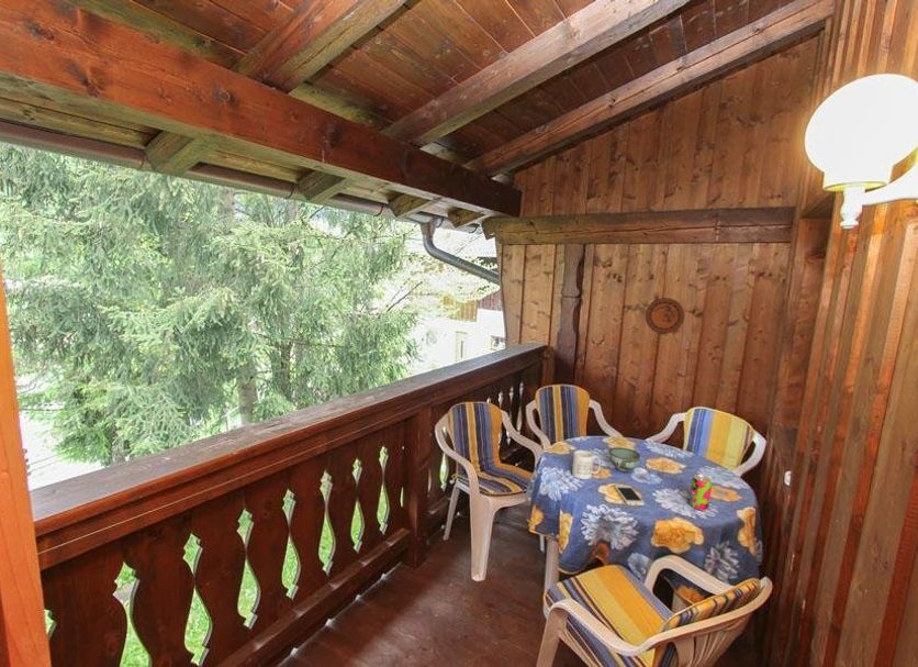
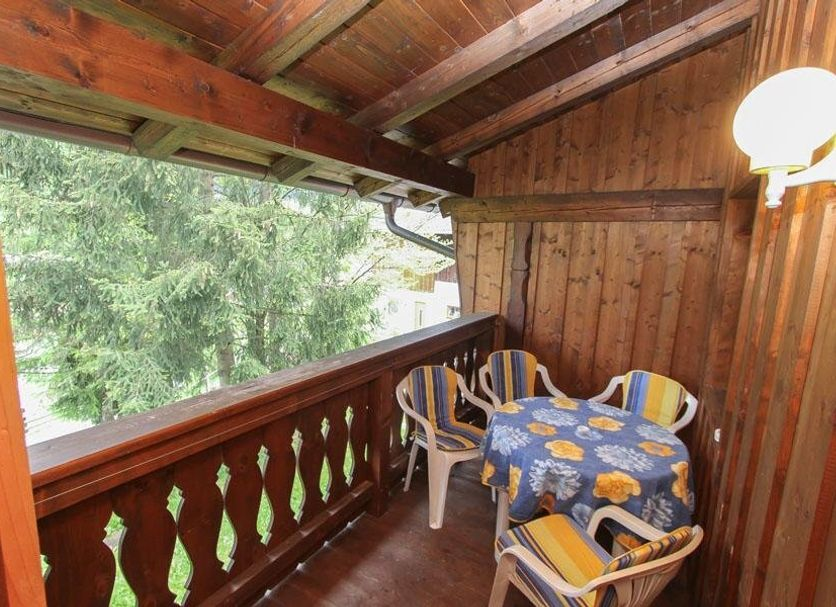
- decorative plate [645,297,685,335]
- smartphone [614,485,646,507]
- bowl [608,446,641,474]
- beverage can [688,474,713,512]
- mug [571,449,602,480]
